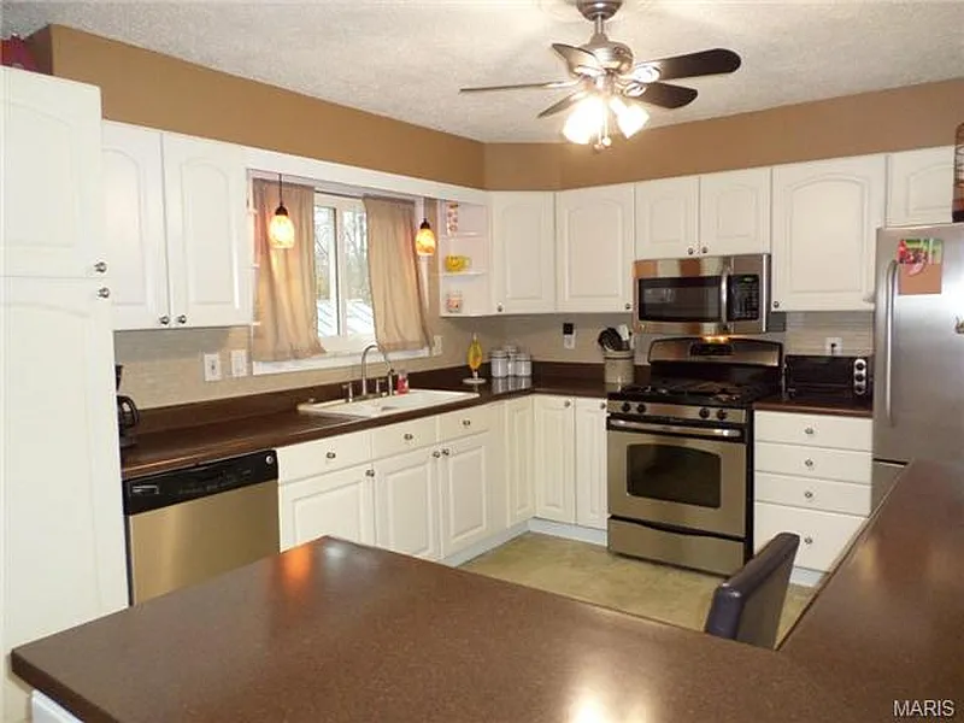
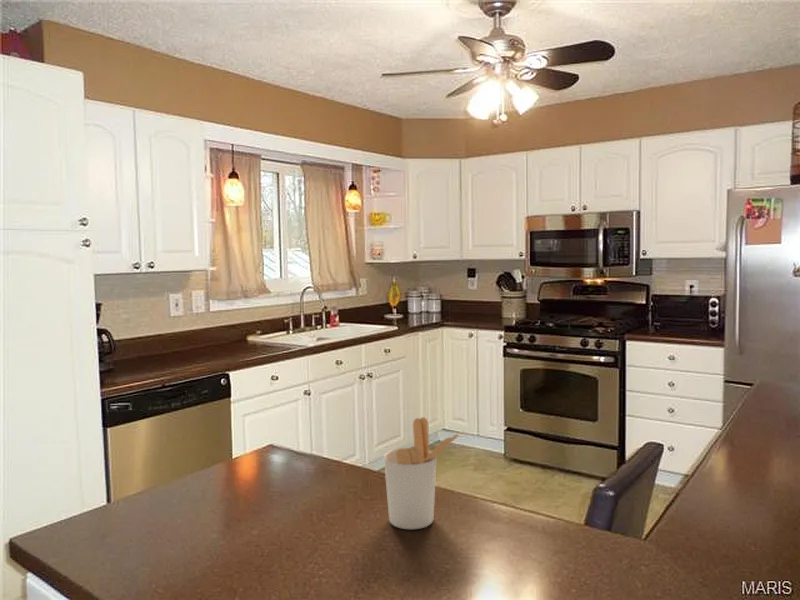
+ utensil holder [383,416,465,530]
